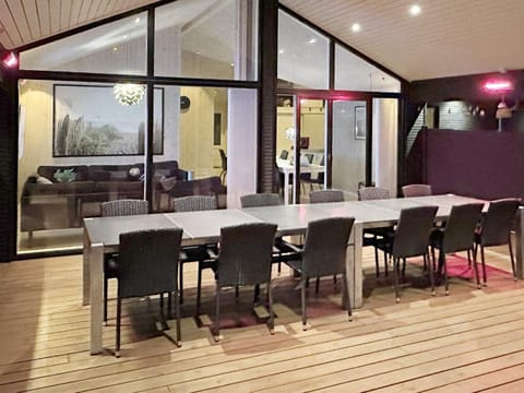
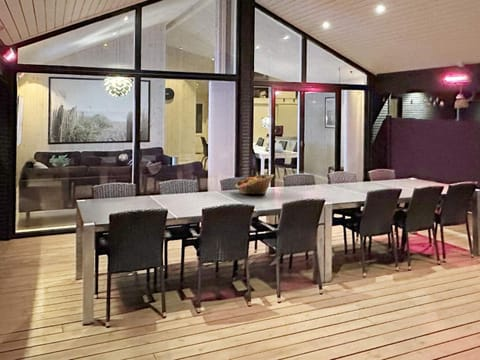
+ fruit basket [234,174,275,195]
